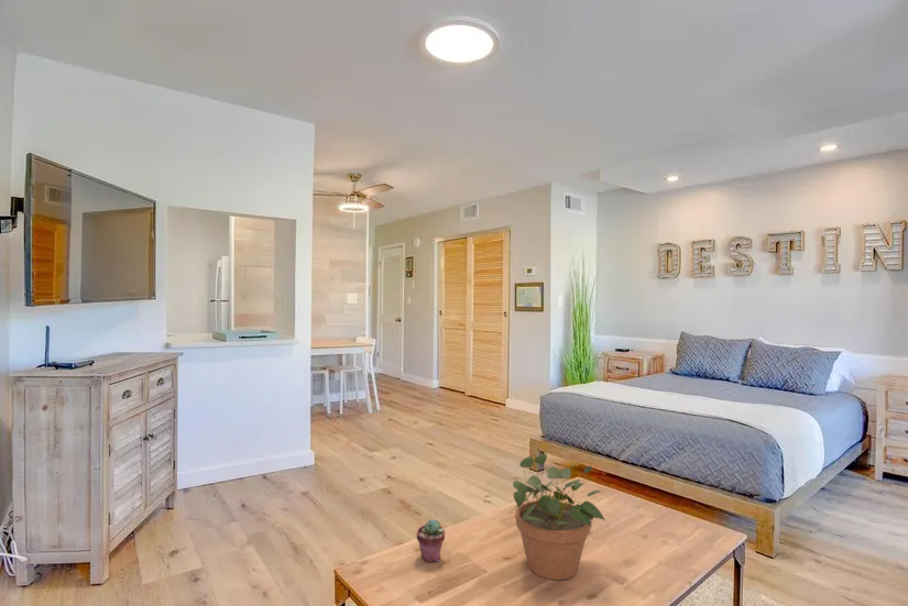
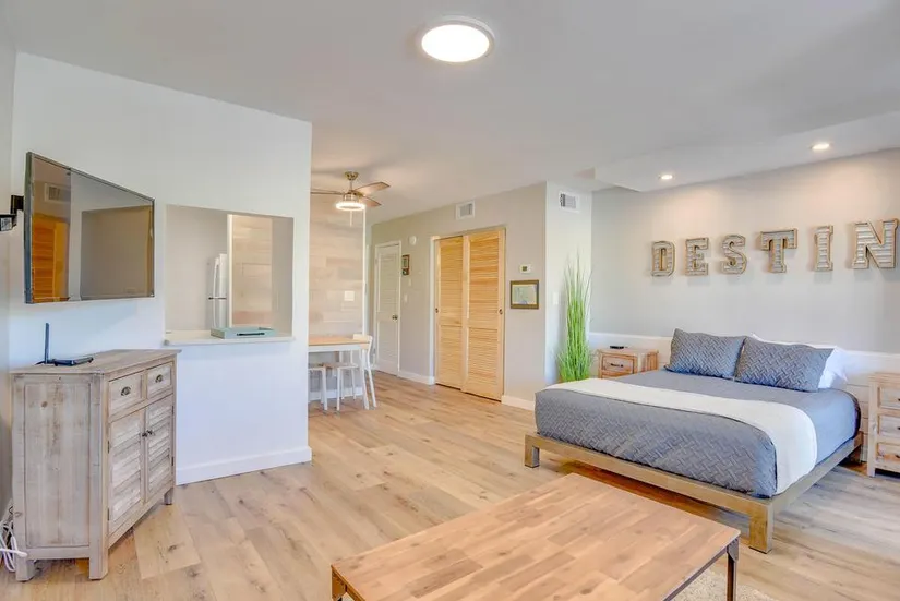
- potted plant [508,452,606,581]
- potted succulent [416,518,446,563]
